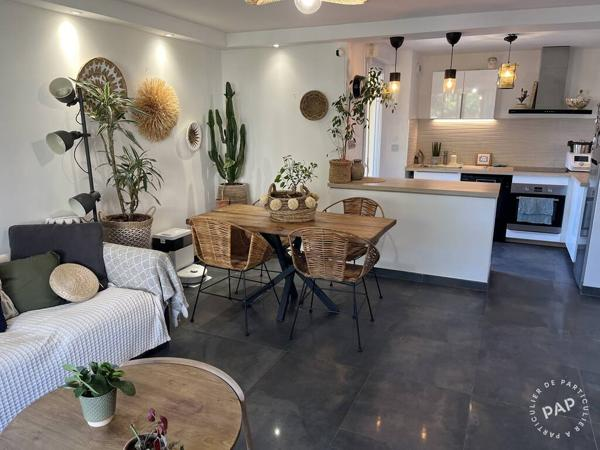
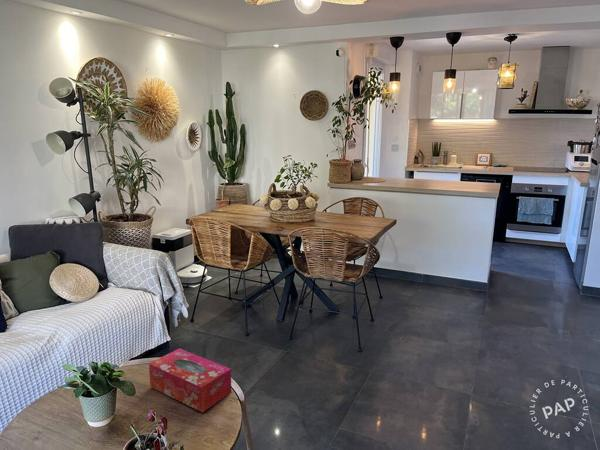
+ tissue box [148,348,232,413]
